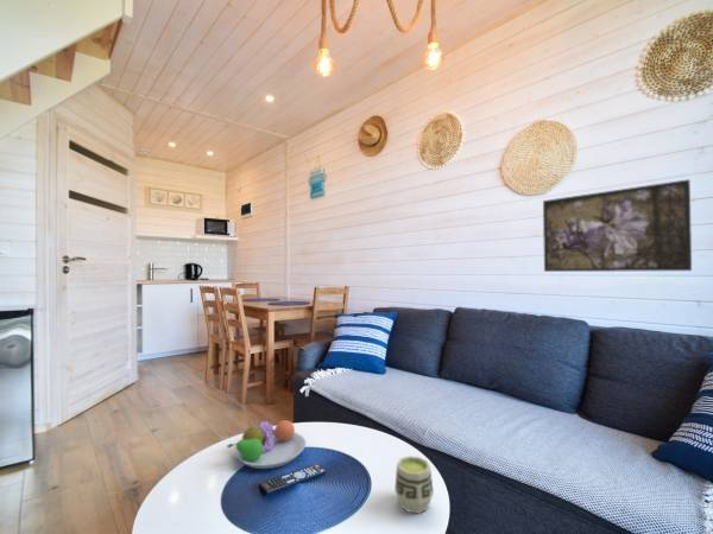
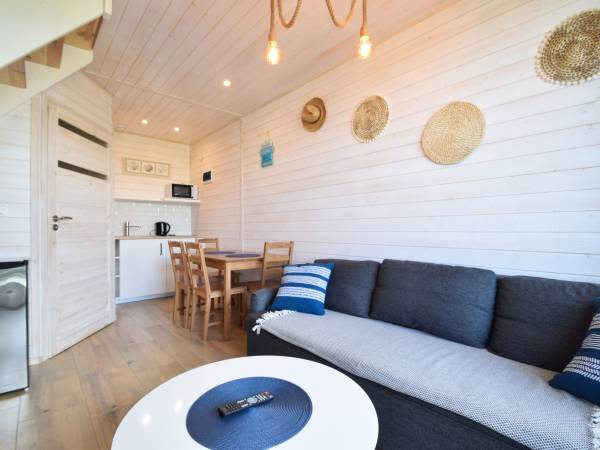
- cup [393,454,435,514]
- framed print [542,178,693,273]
- fruit bowl [226,418,307,470]
